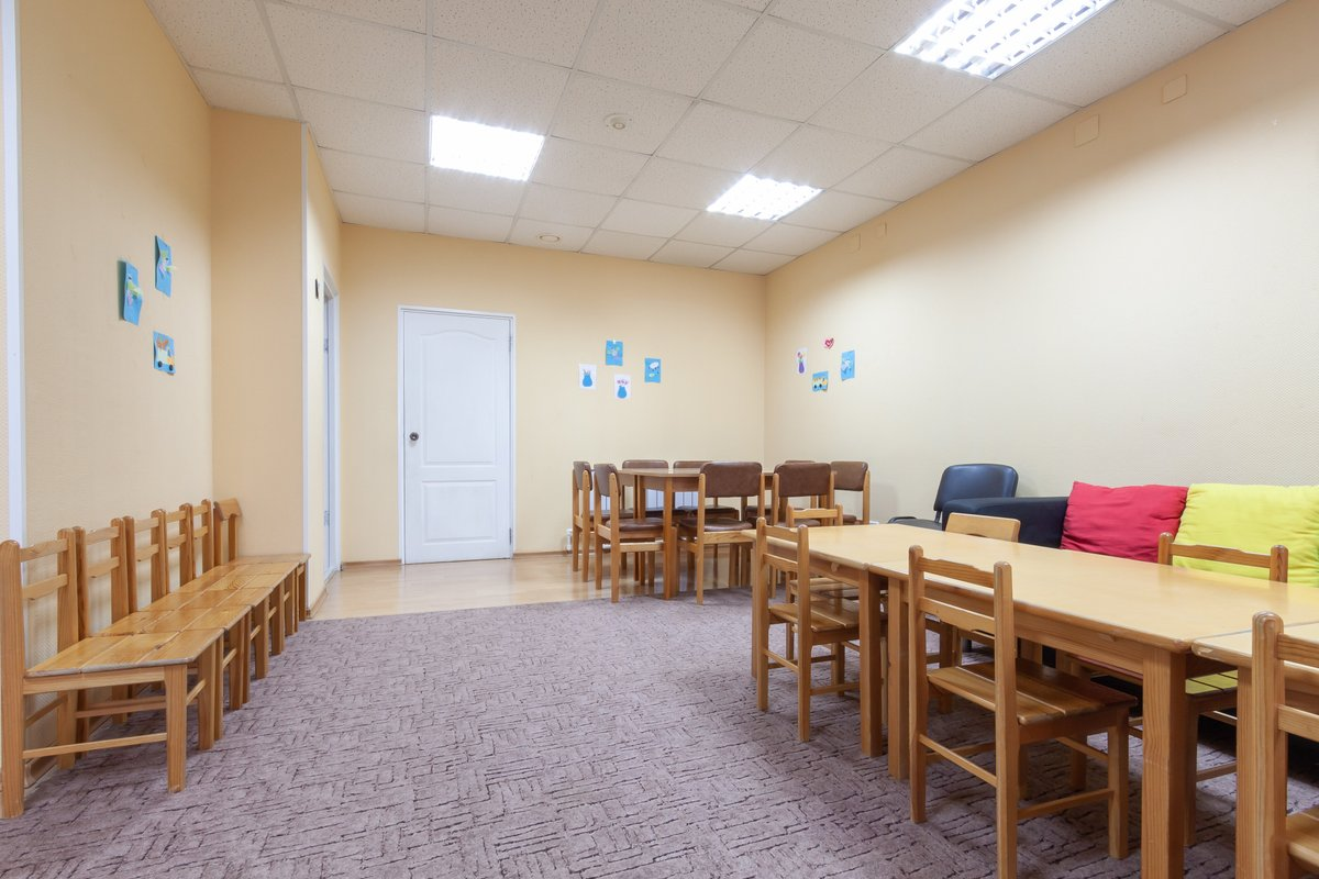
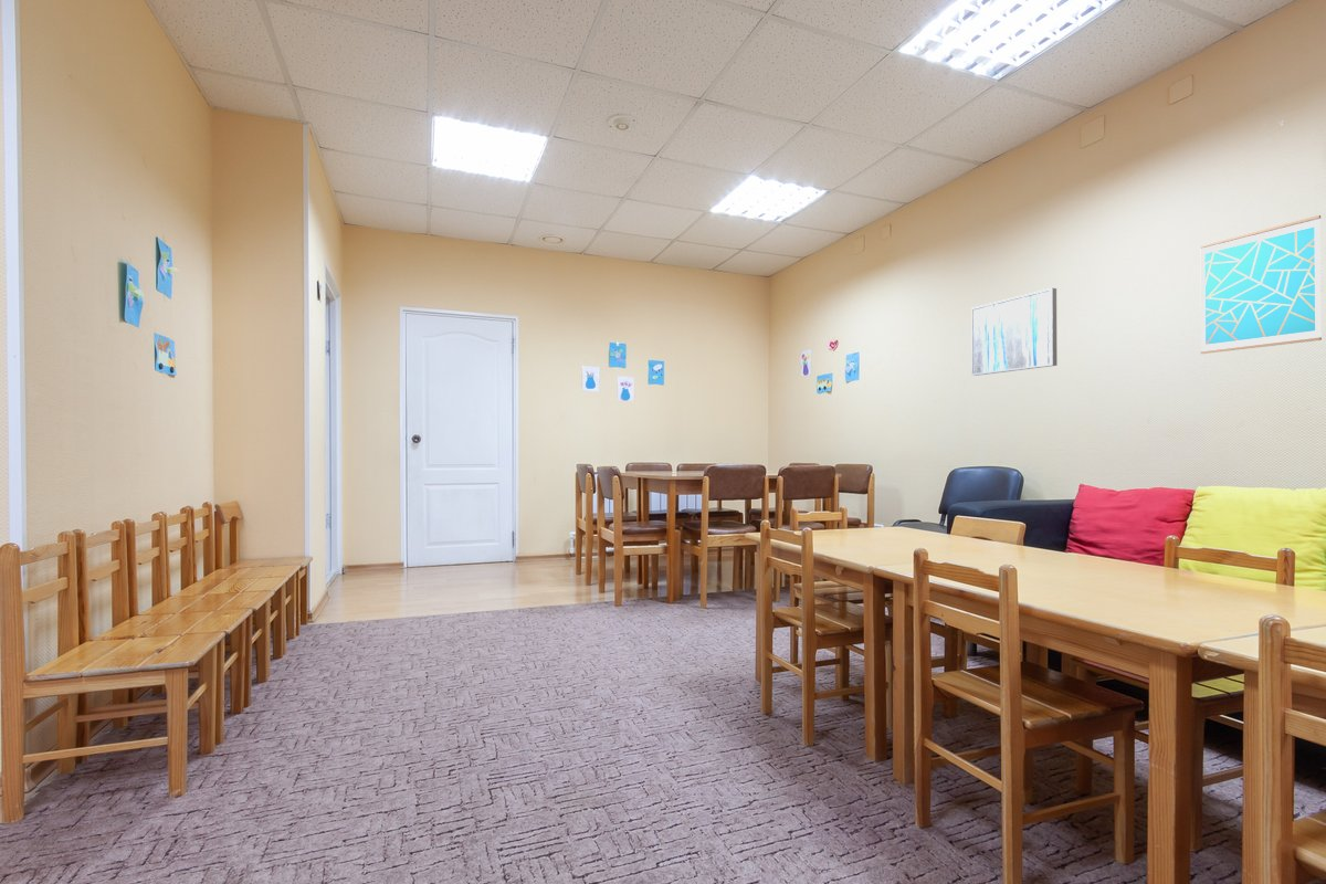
+ wall art [970,287,1059,377]
+ wall art [1199,214,1323,355]
